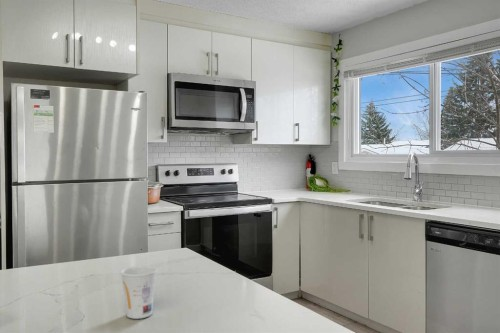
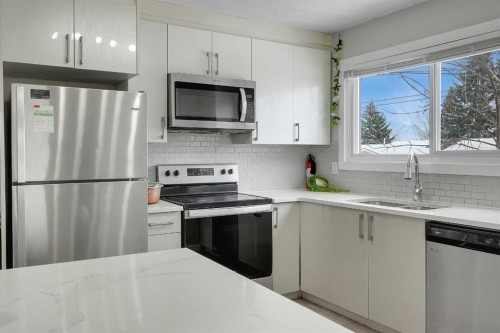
- cup [120,265,158,320]
